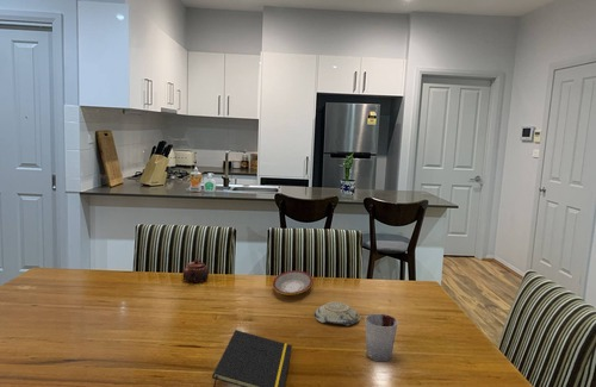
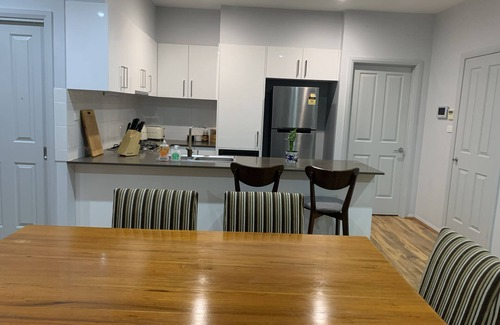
- cup [365,313,399,362]
- teapot [182,257,210,283]
- decorative bowl [313,300,361,326]
- plate [272,269,313,297]
- notepad [211,329,293,387]
